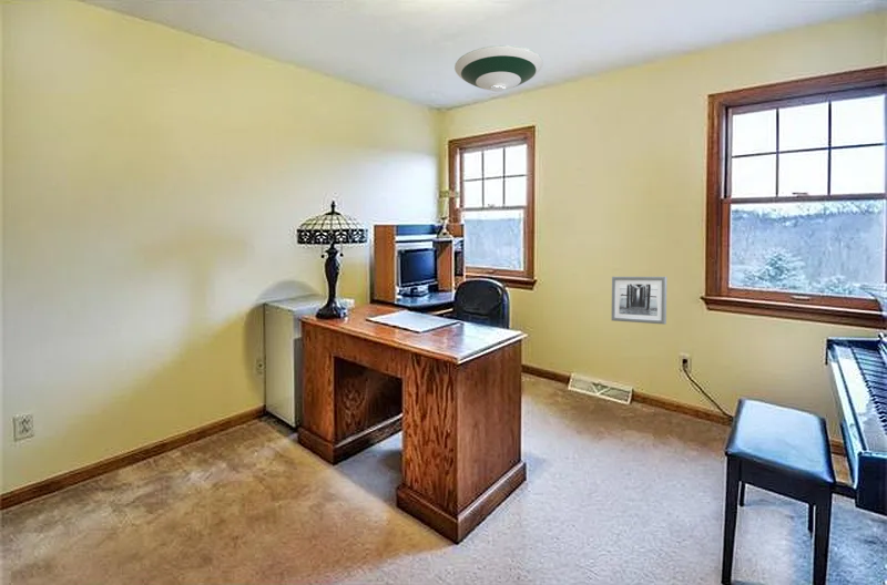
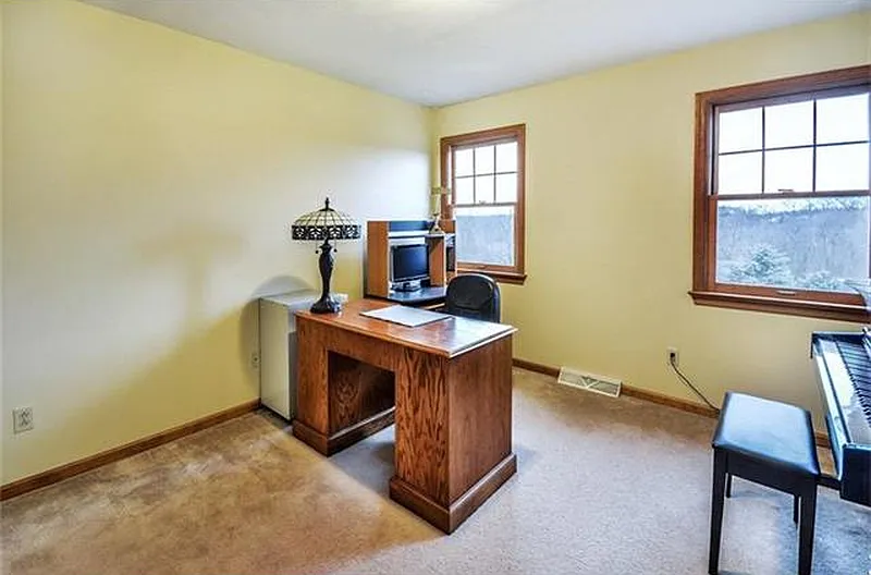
- wall art [611,276,667,326]
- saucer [453,44,544,93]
